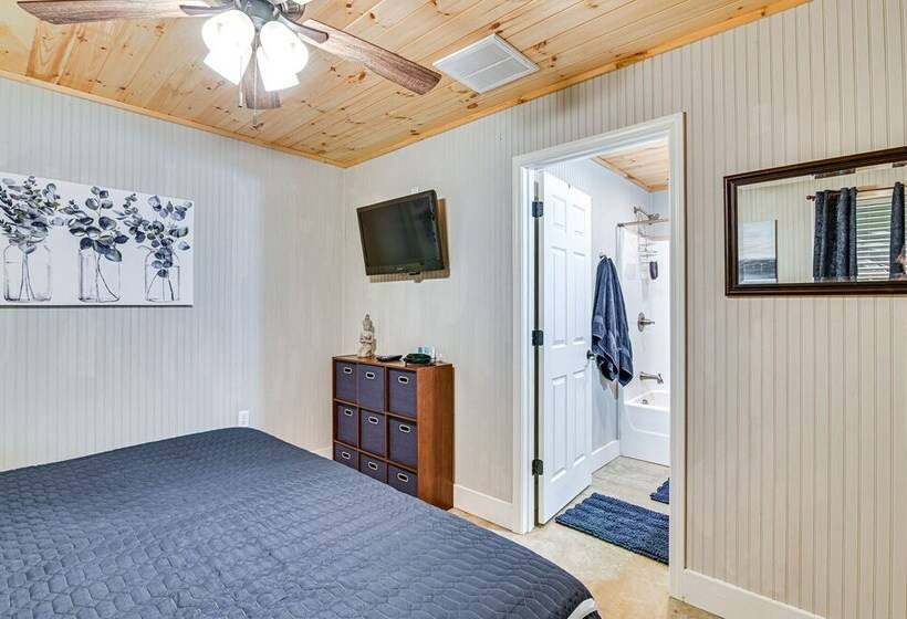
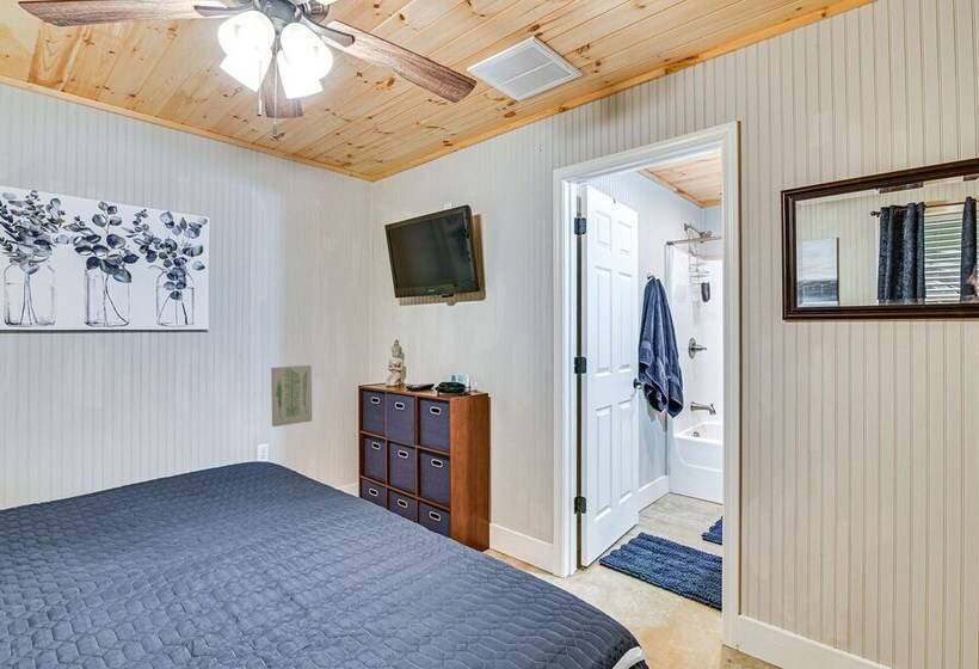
+ wall art [270,364,313,428]
